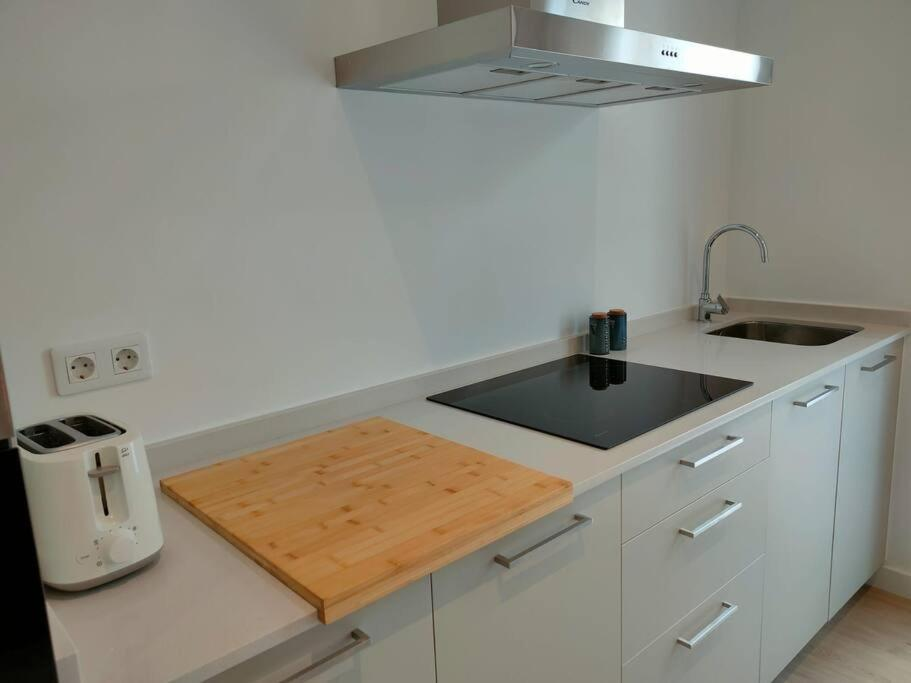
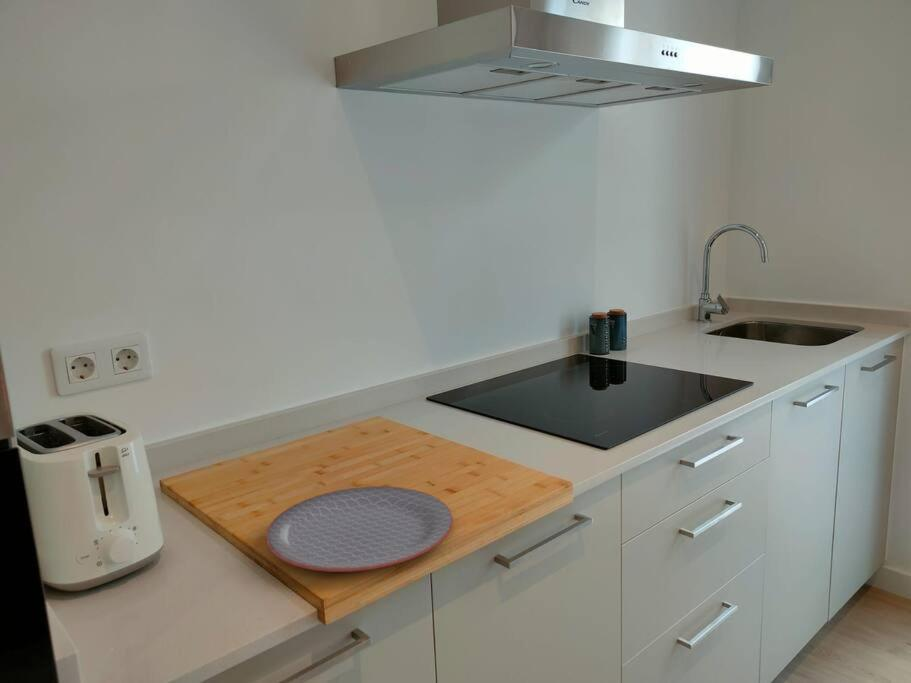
+ plate [265,485,454,573]
